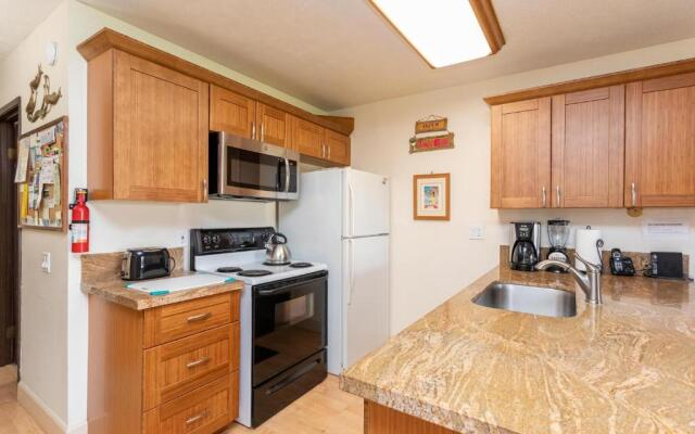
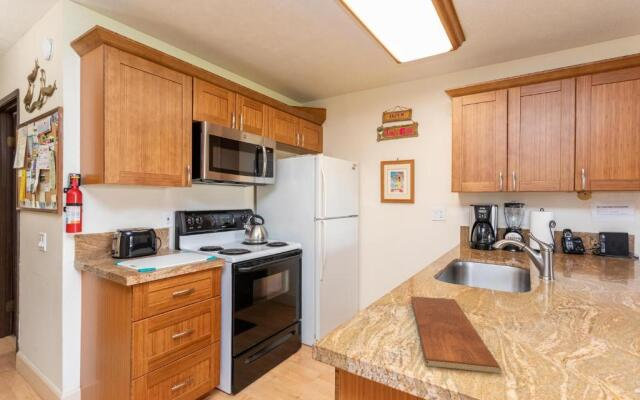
+ chopping board [410,295,503,374]
